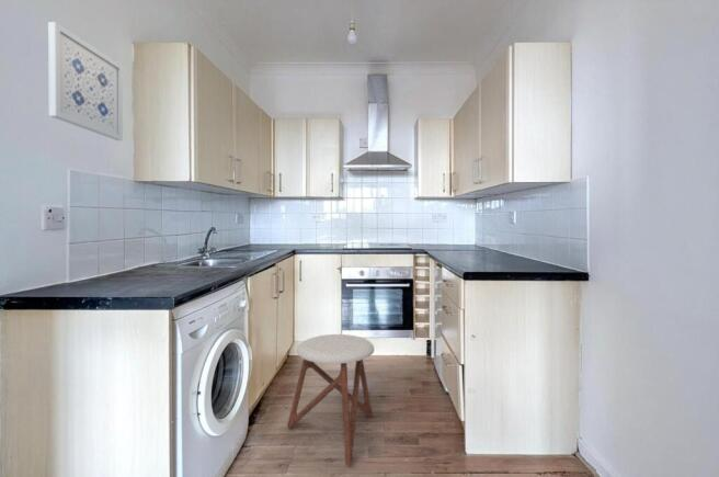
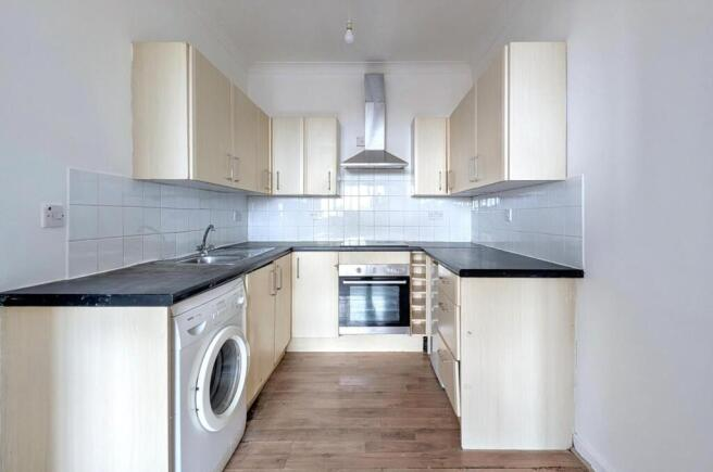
- wall art [47,21,124,141]
- stool [286,333,375,467]
